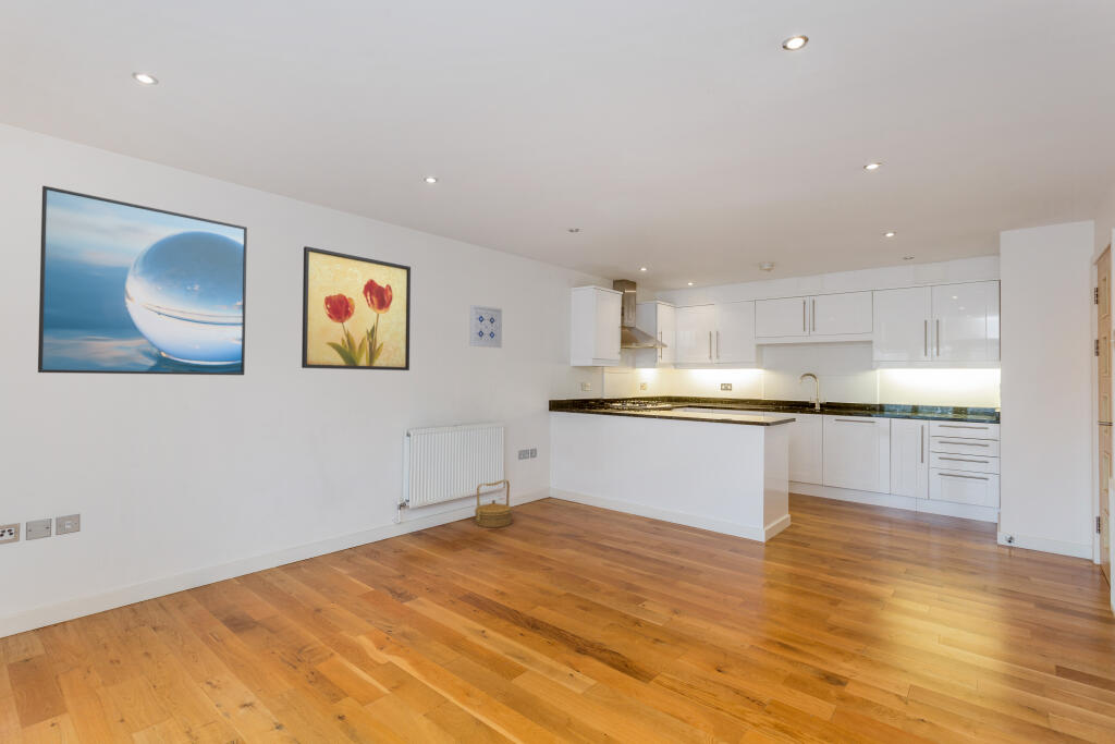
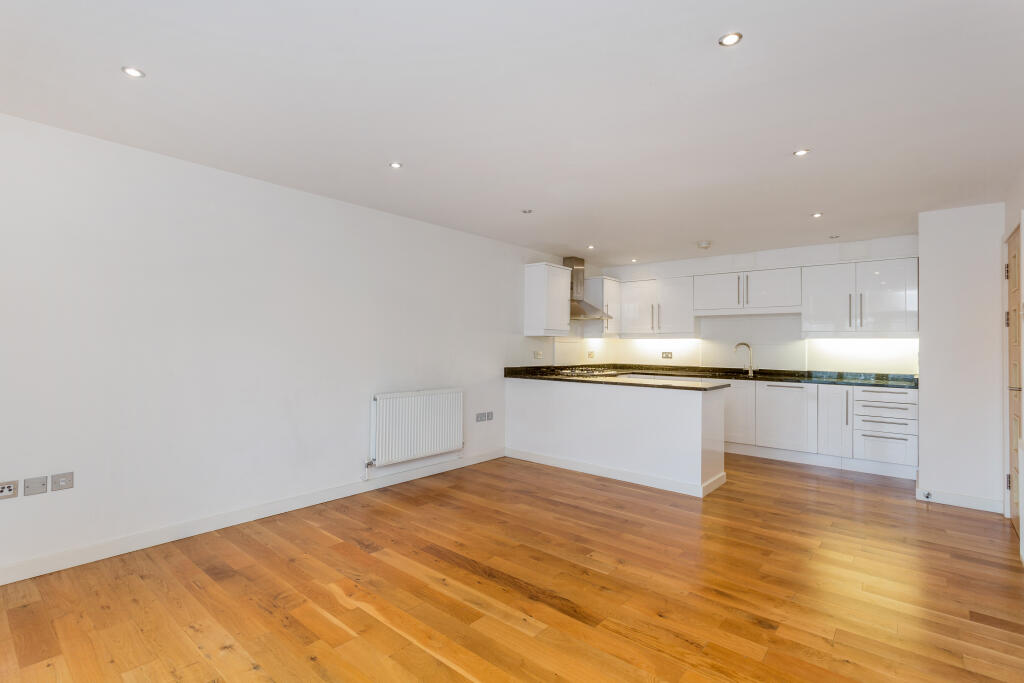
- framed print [37,185,248,376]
- wall art [301,245,412,371]
- wall art [468,304,503,349]
- basket [474,479,514,528]
